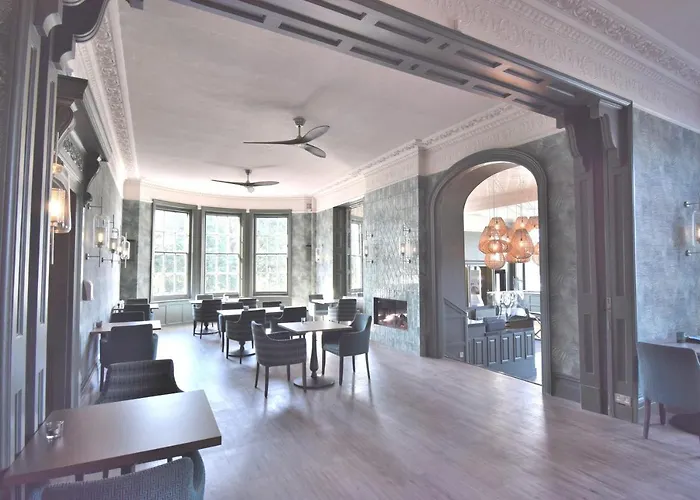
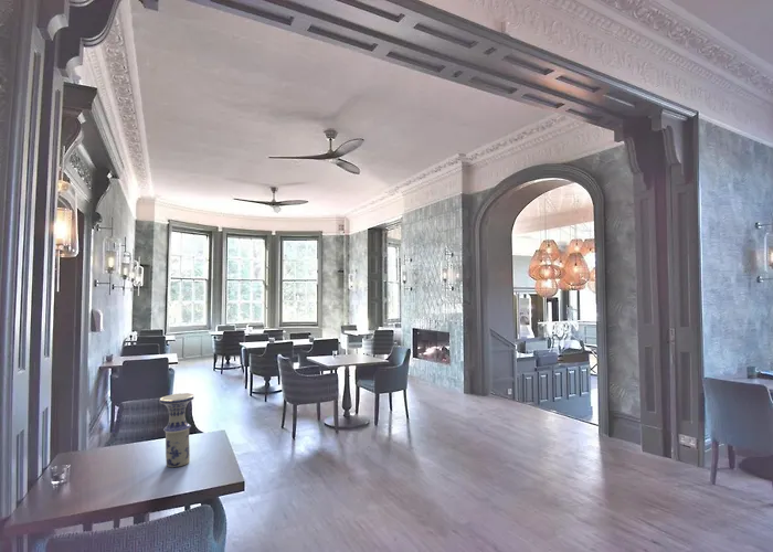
+ vase [158,392,195,468]
